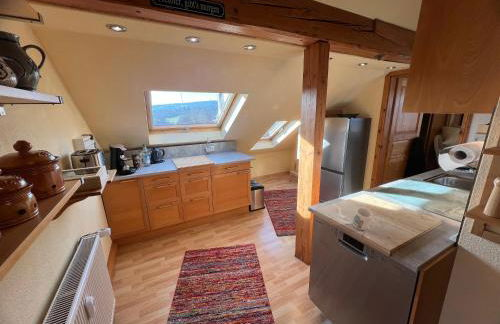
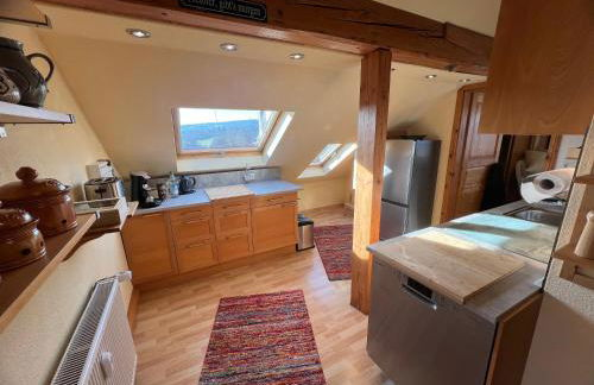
- mug [352,207,376,231]
